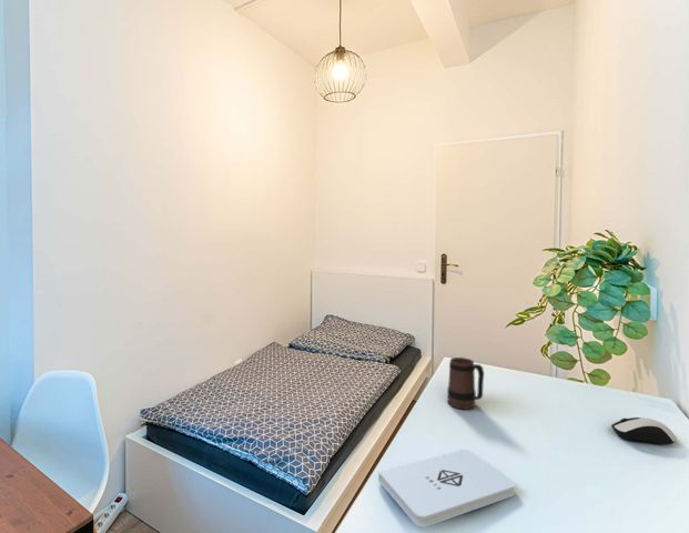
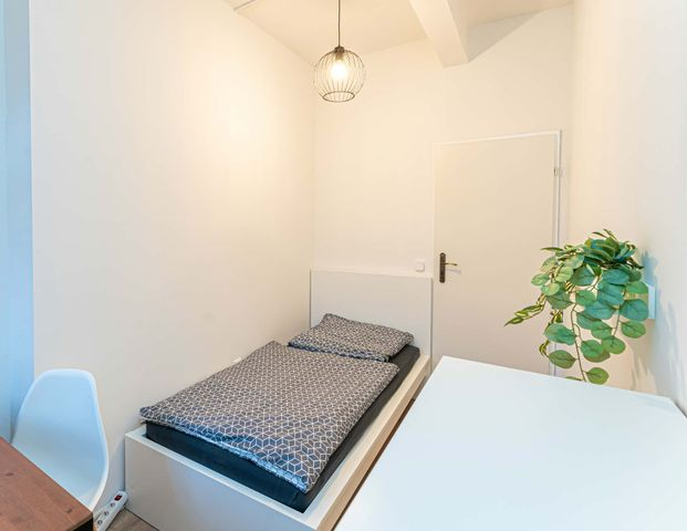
- computer mouse [610,416,678,445]
- mug [446,356,485,411]
- notepad [377,447,516,529]
